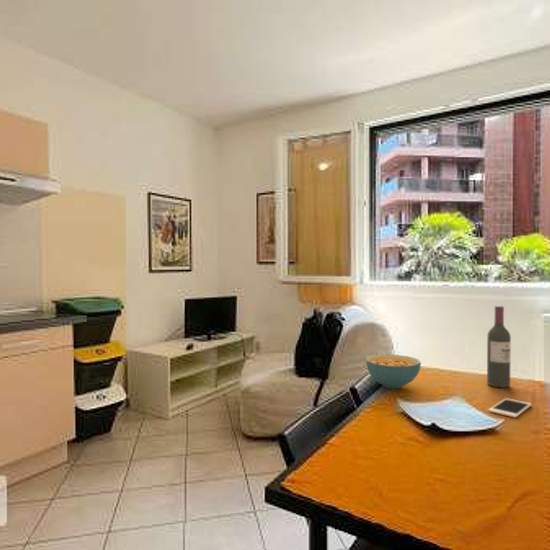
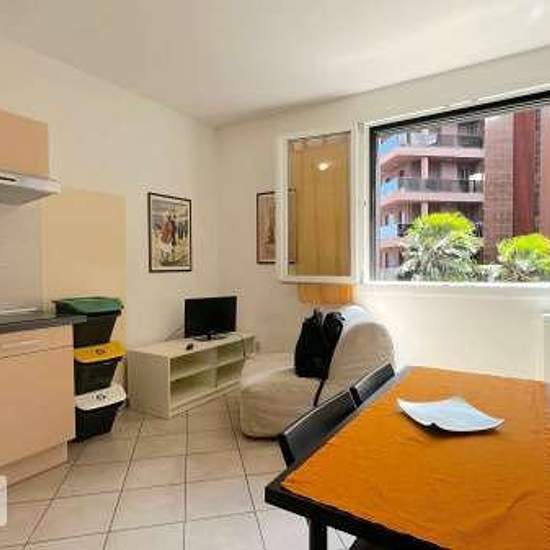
- cell phone [488,397,533,419]
- wine bottle [486,305,512,389]
- cereal bowl [365,353,422,389]
